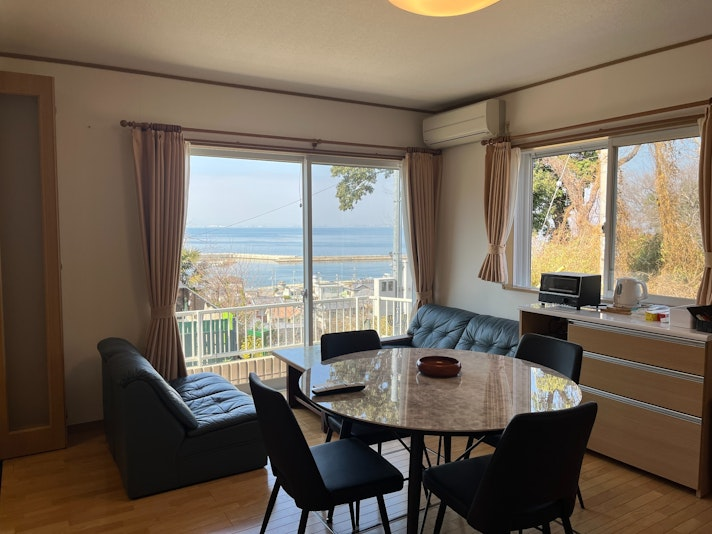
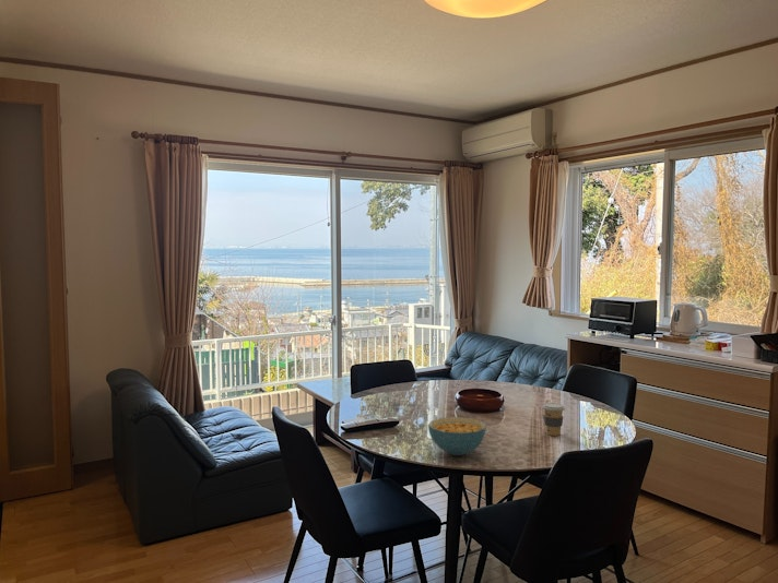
+ cereal bowl [427,416,487,456]
+ coffee cup [541,402,566,437]
